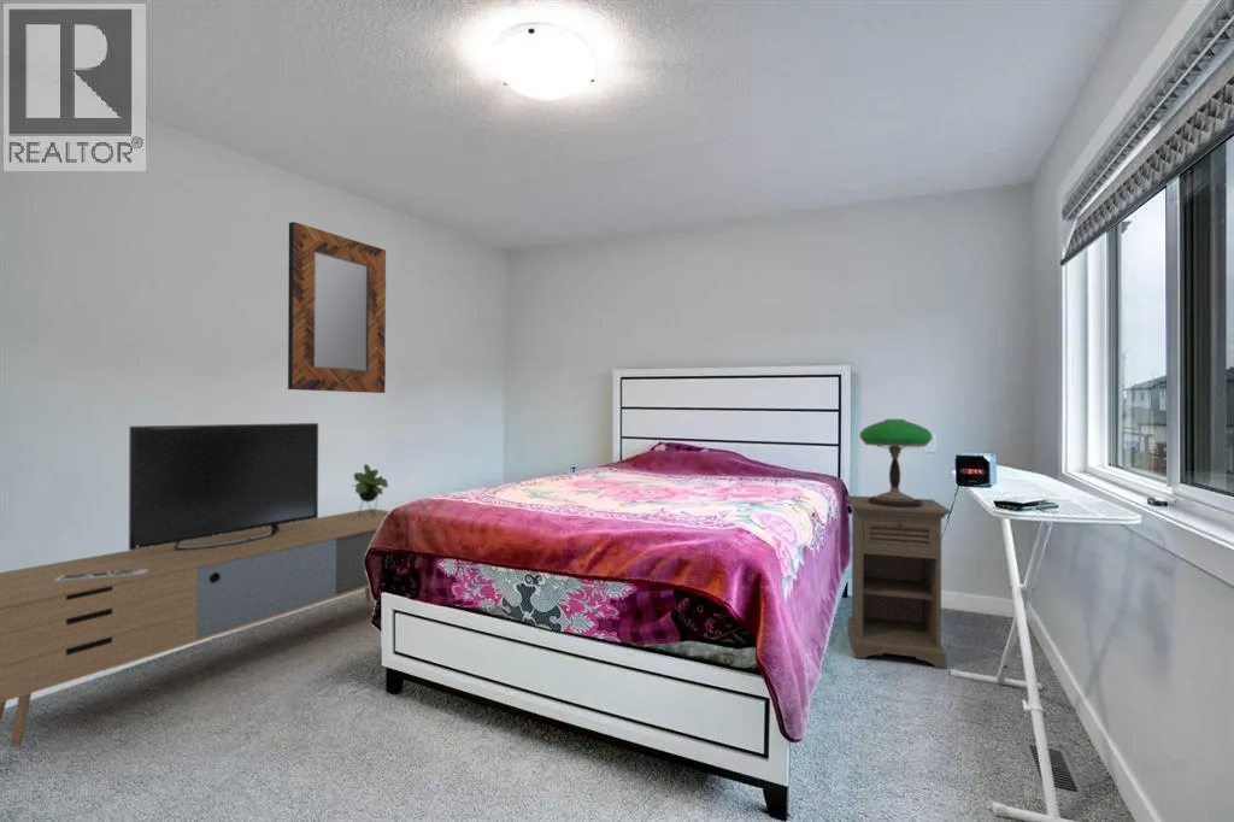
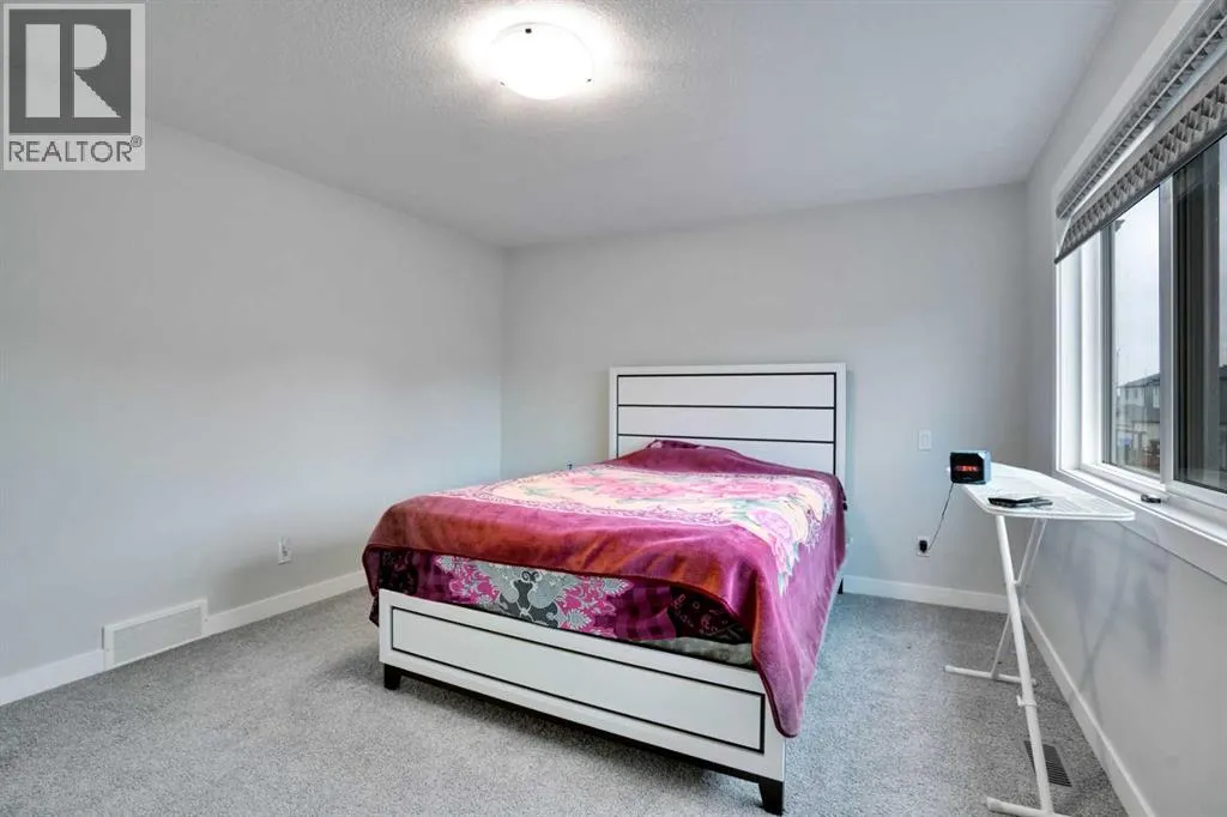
- media console [0,422,390,748]
- nightstand [845,494,952,670]
- table lamp [859,418,934,507]
- home mirror [287,221,387,394]
